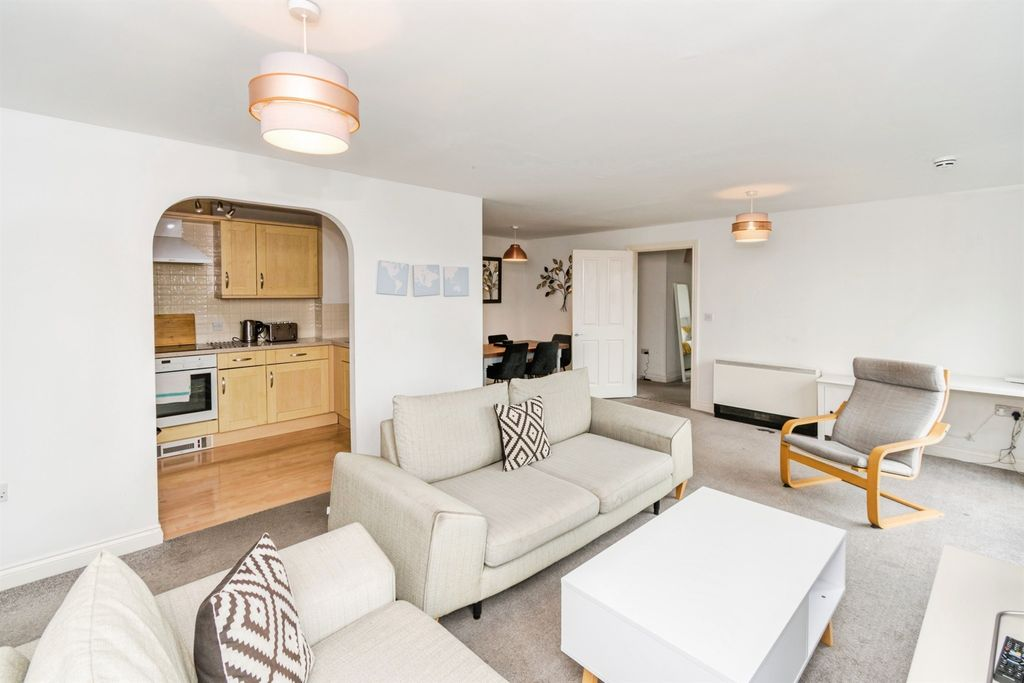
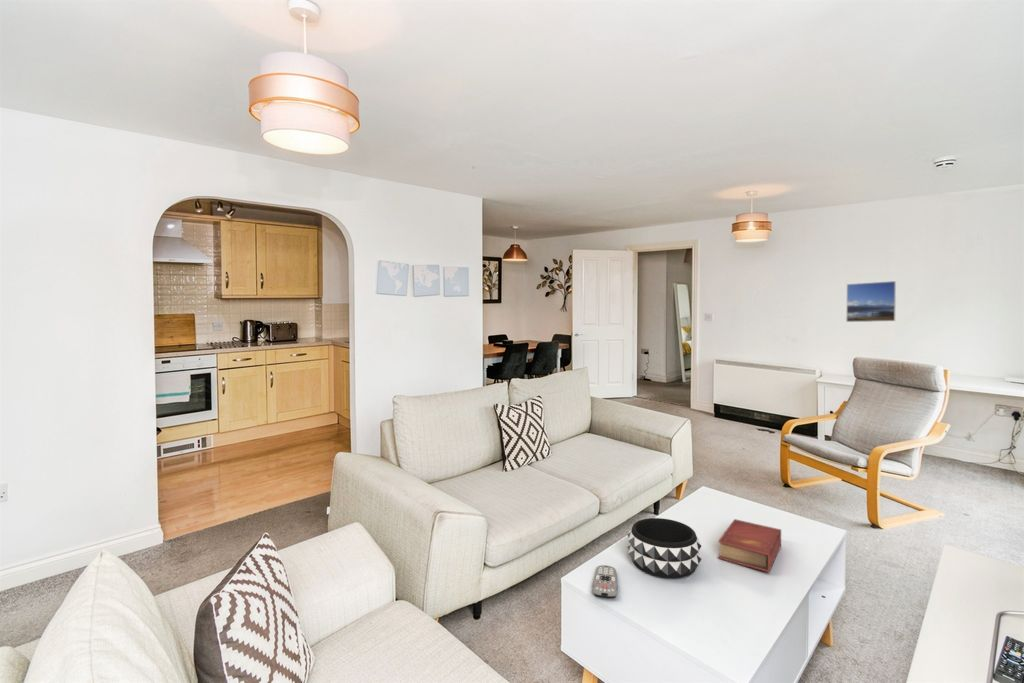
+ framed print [845,280,897,323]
+ remote control [592,564,618,599]
+ book [717,518,782,573]
+ decorative bowl [626,517,702,580]
